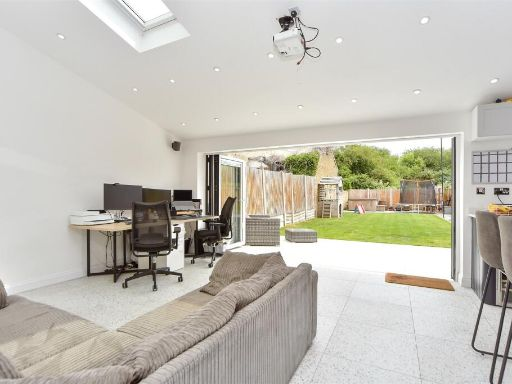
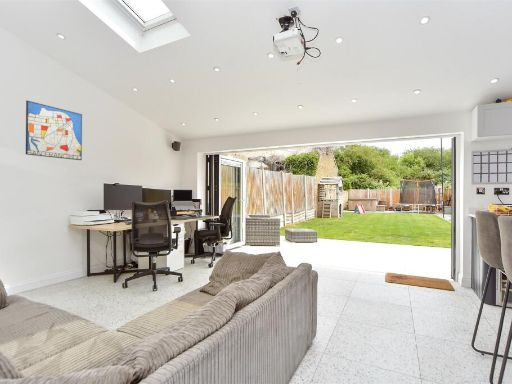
+ wall art [25,100,83,161]
